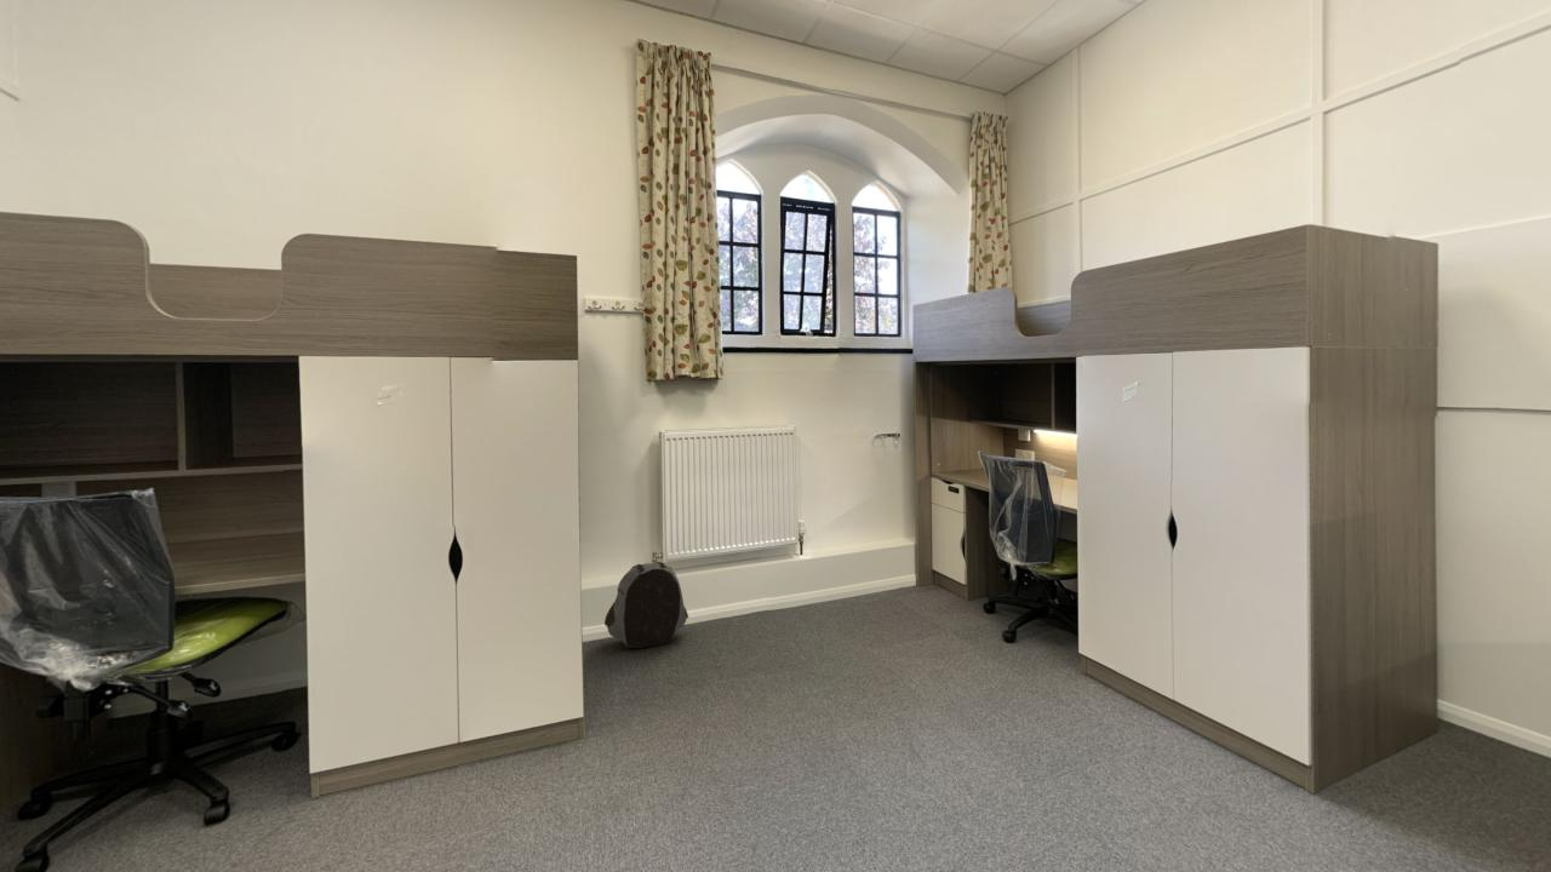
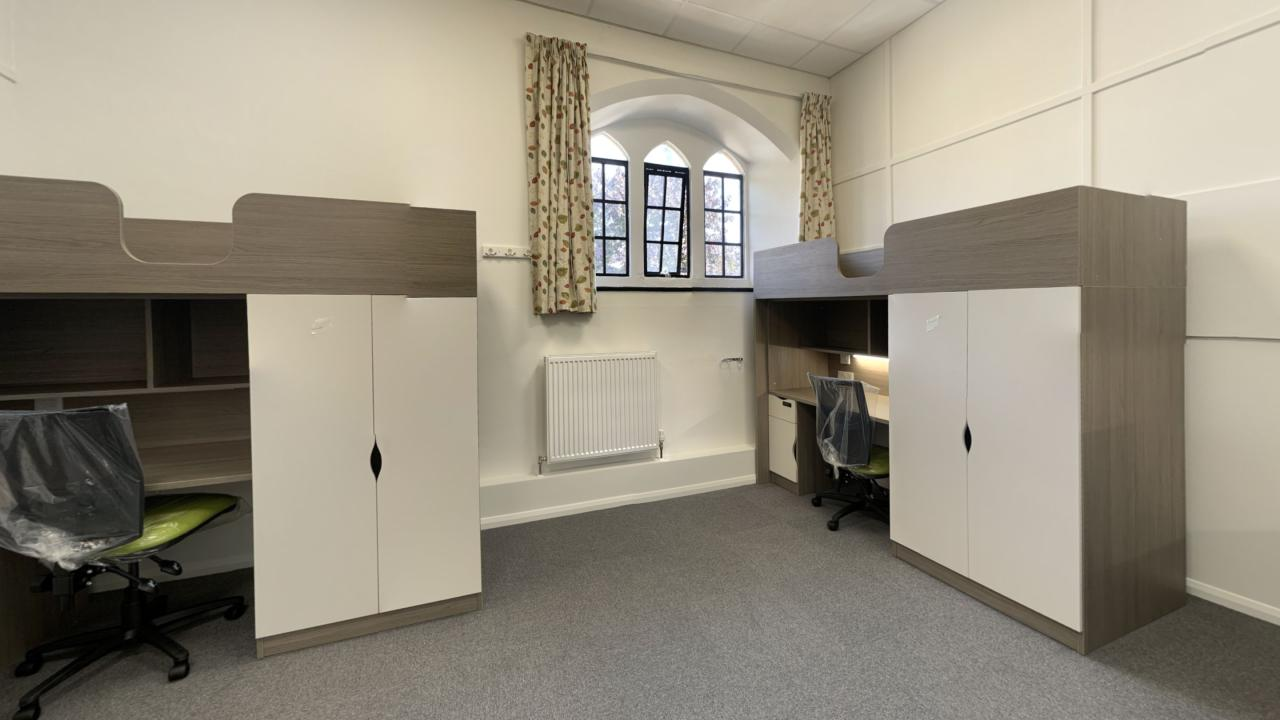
- backpack [603,561,689,649]
